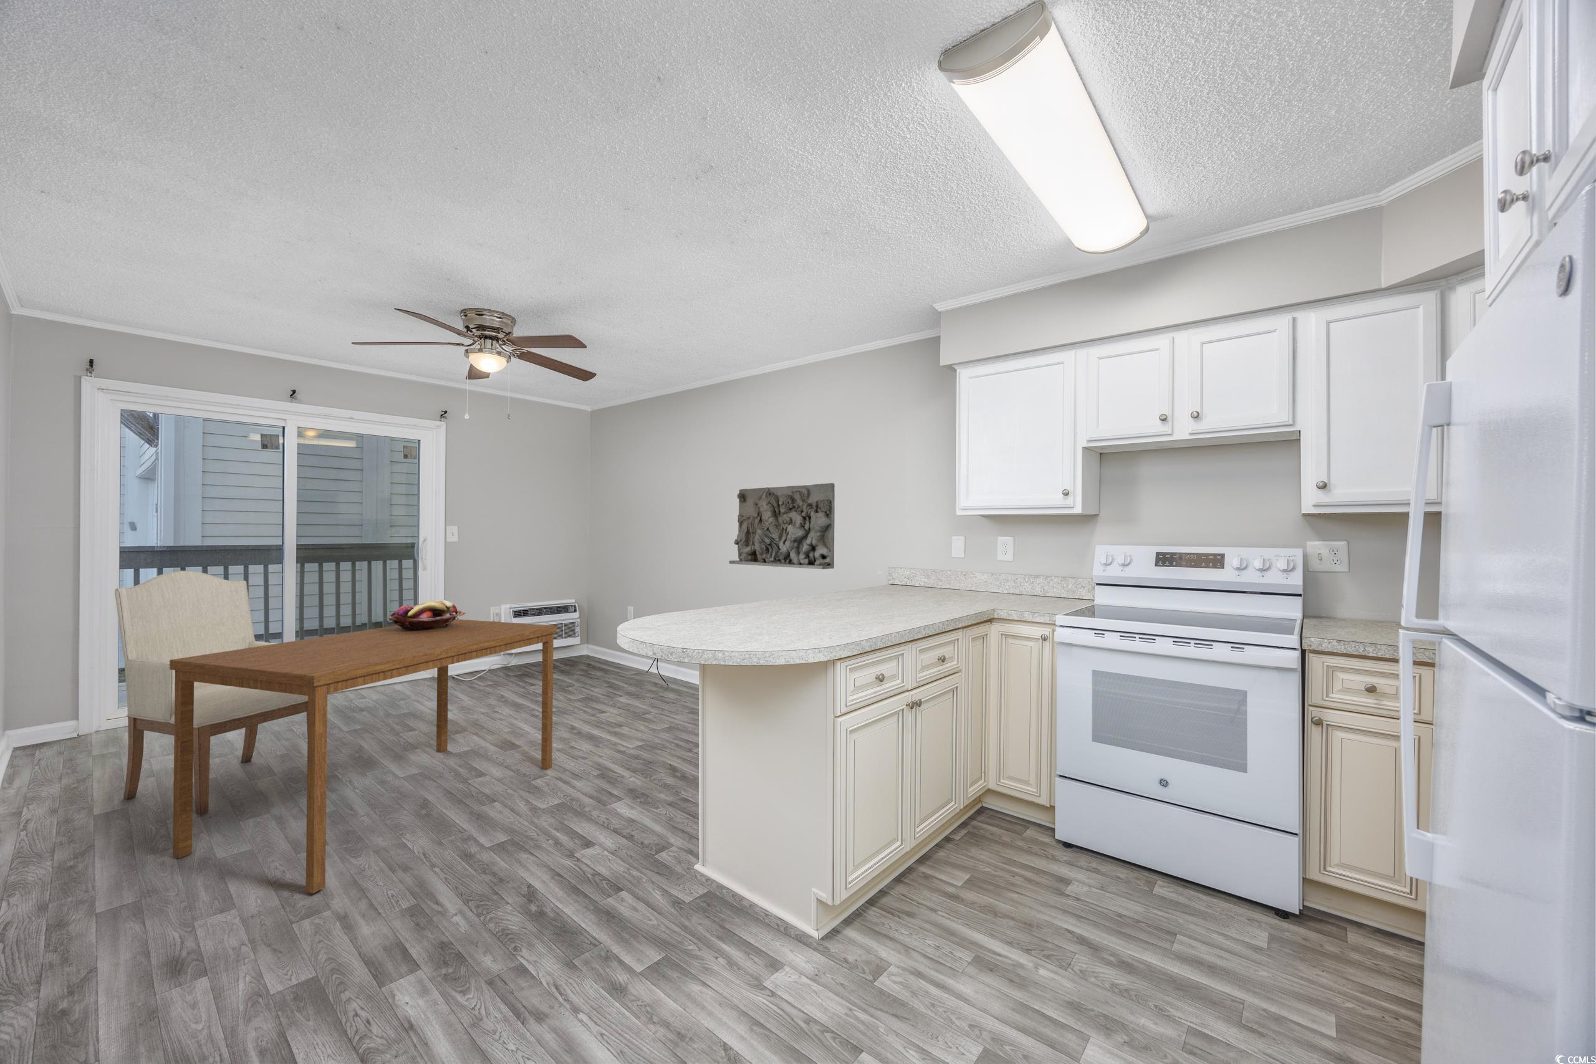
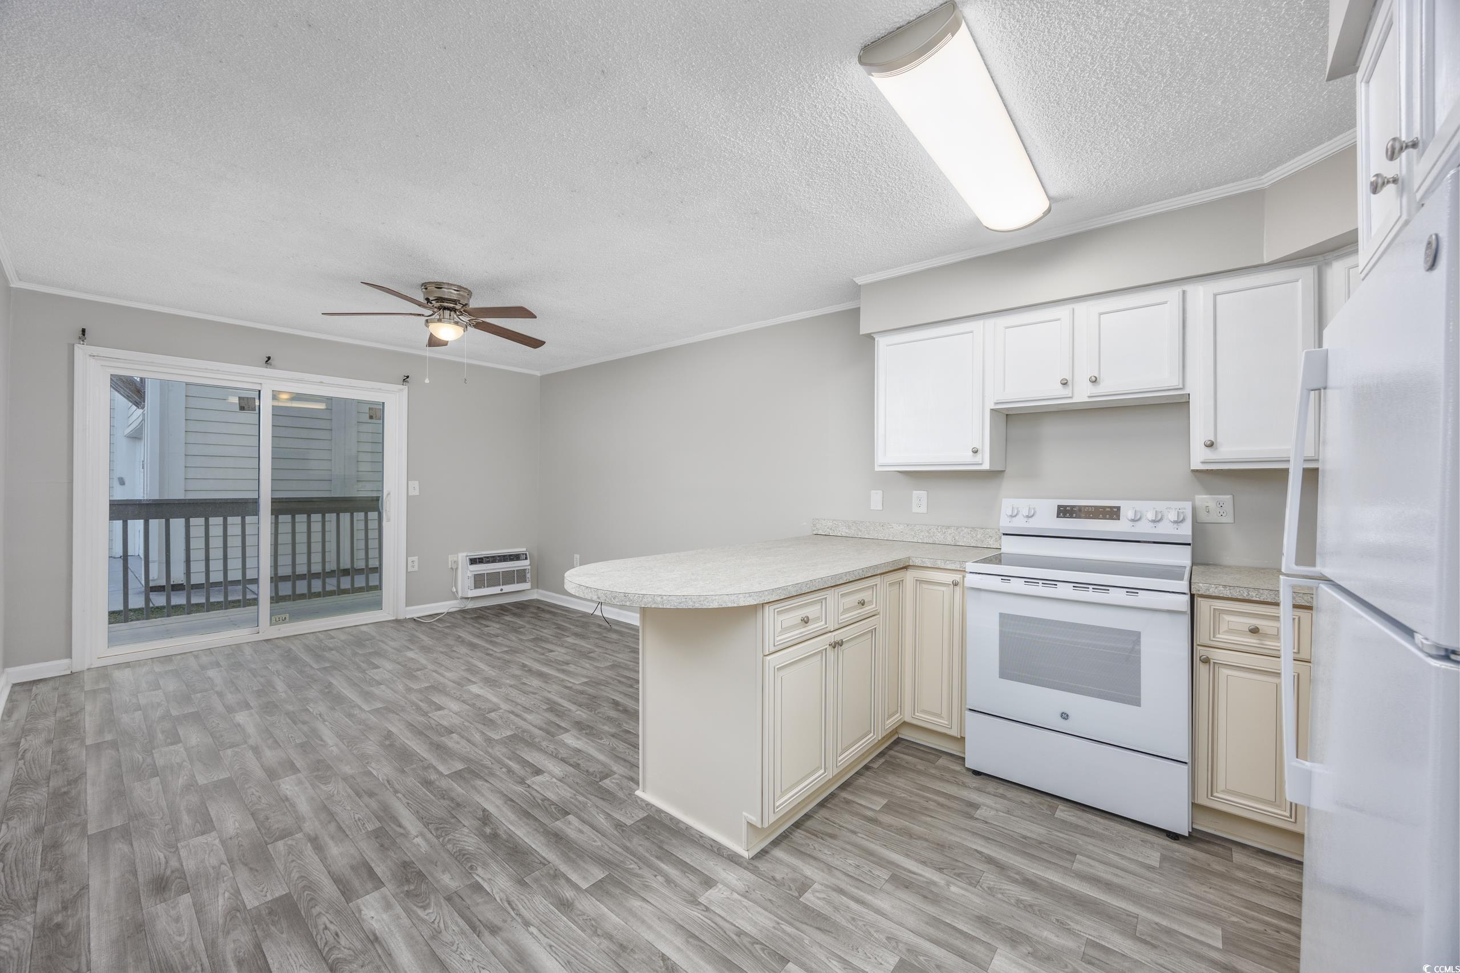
- fruit basket [388,600,467,632]
- dining table [170,619,557,894]
- chair [114,570,308,816]
- relief sculpture [728,482,835,570]
